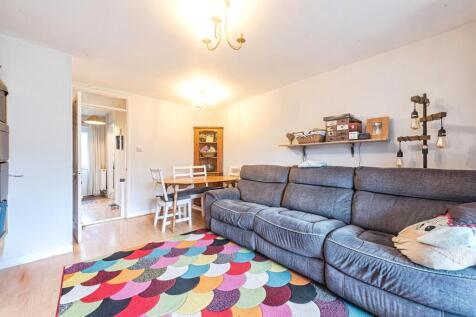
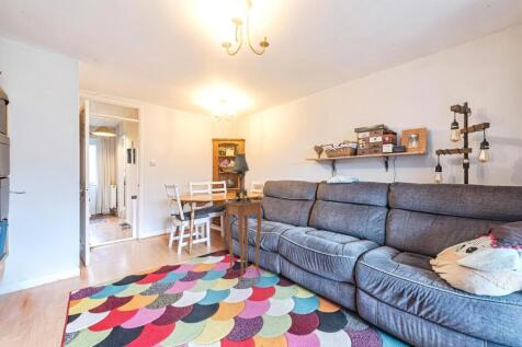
+ table lamp [231,152,252,204]
+ side table [223,198,264,282]
